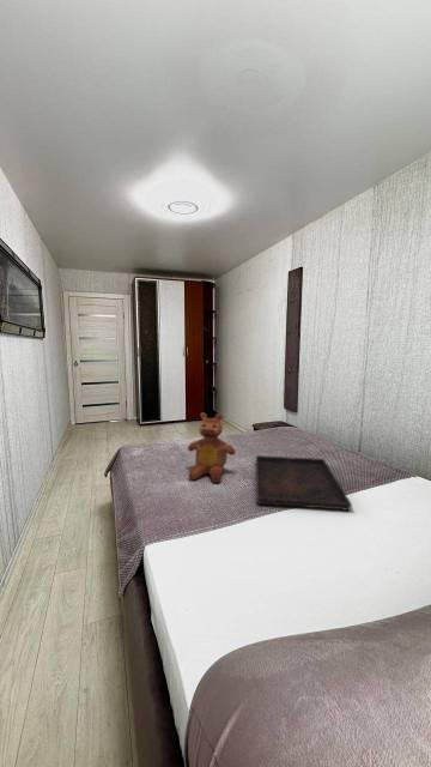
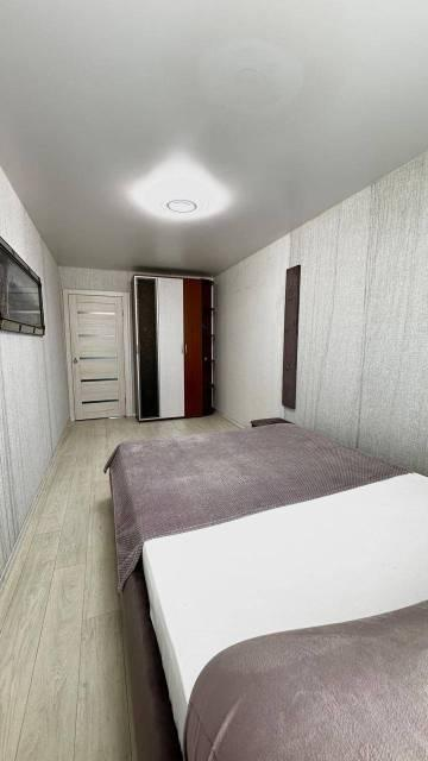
- teddy bear [187,411,237,483]
- serving tray [255,454,353,512]
